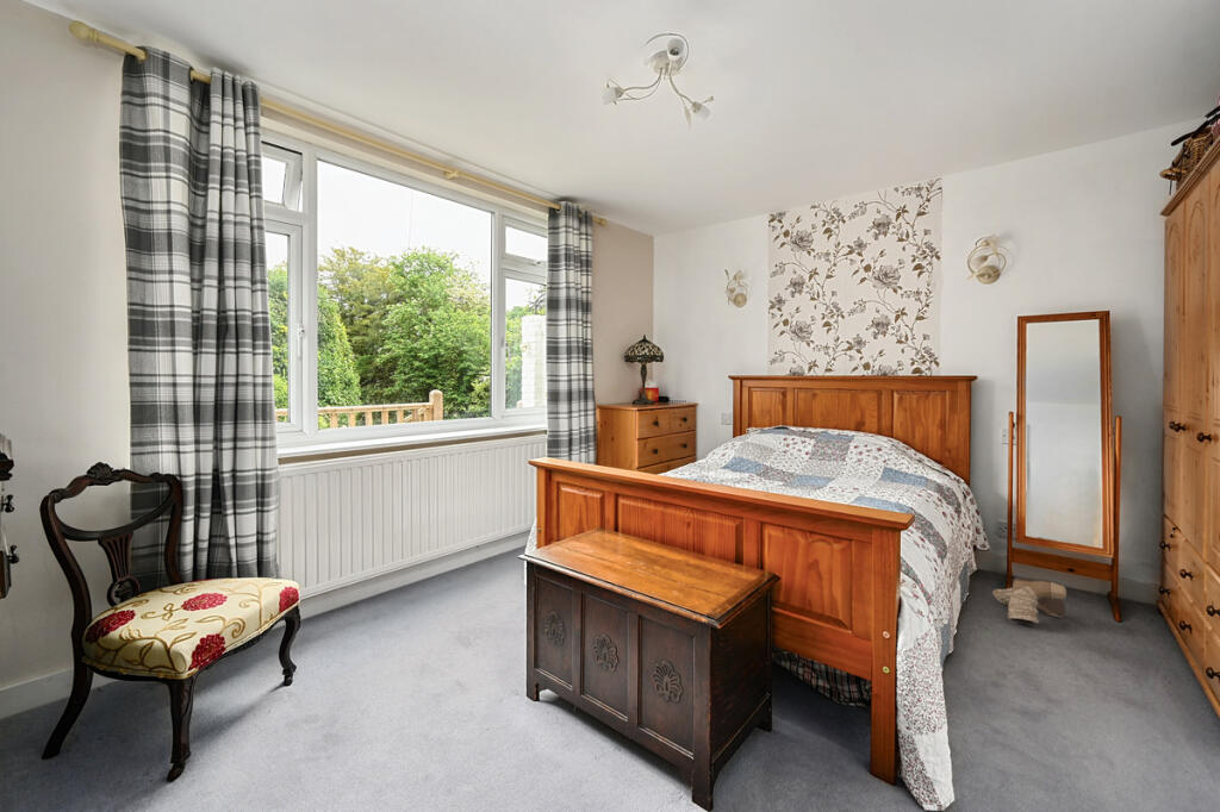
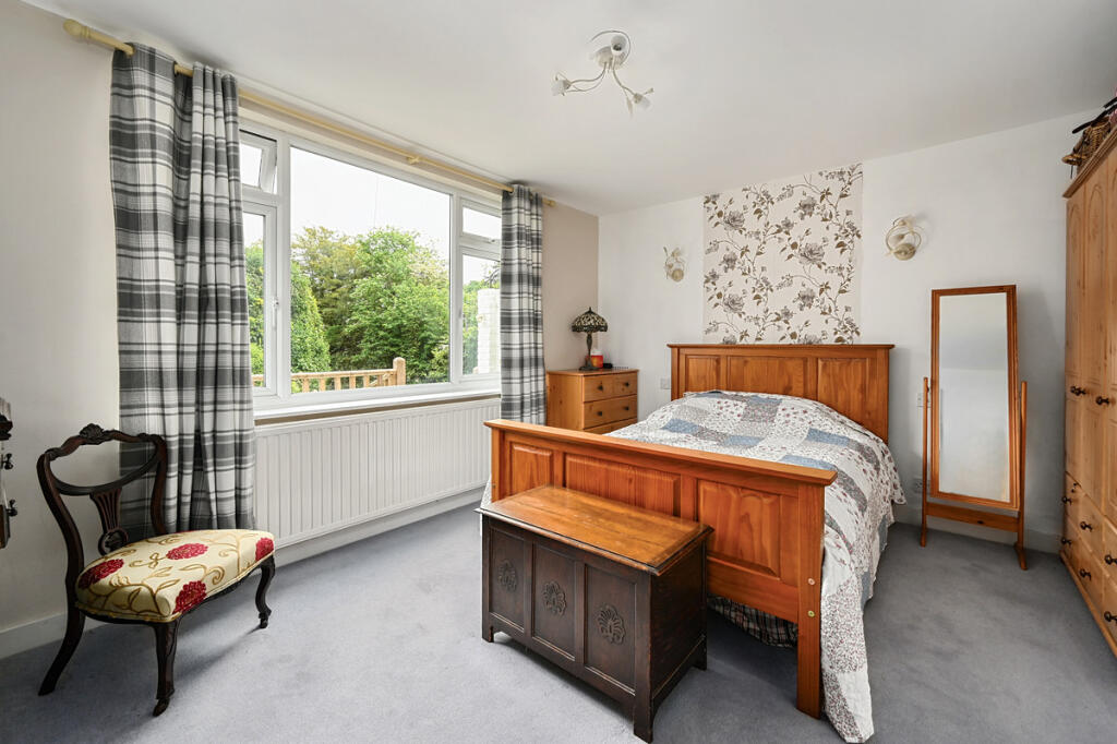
- boots [991,576,1068,625]
